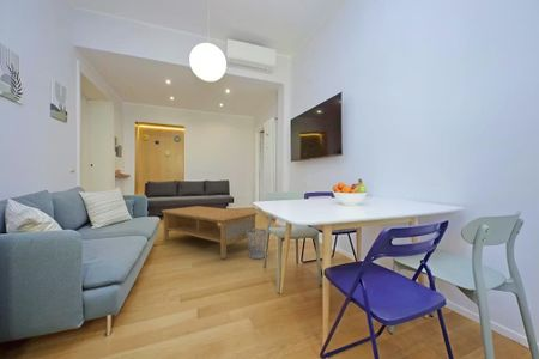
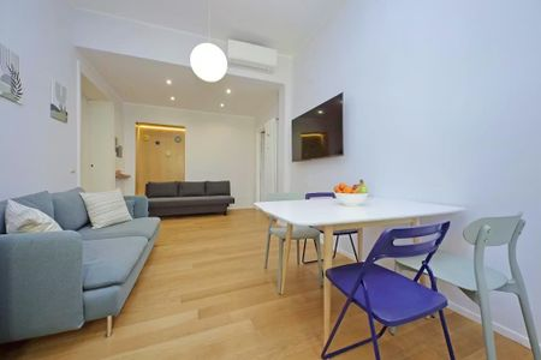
- coffee table [161,205,259,260]
- wastebasket [247,227,268,260]
